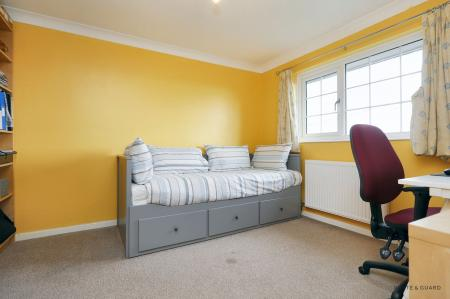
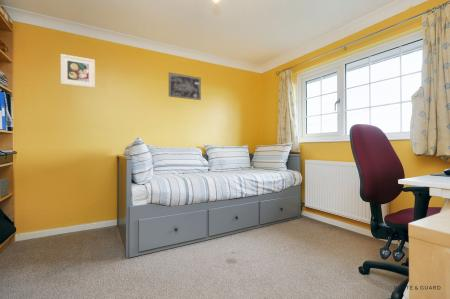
+ wall art [168,72,202,101]
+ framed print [60,53,96,89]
